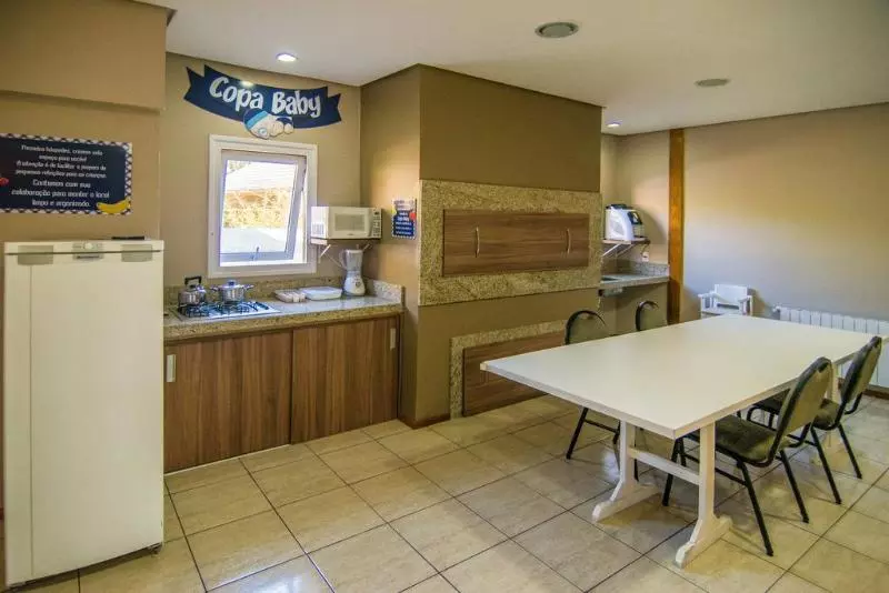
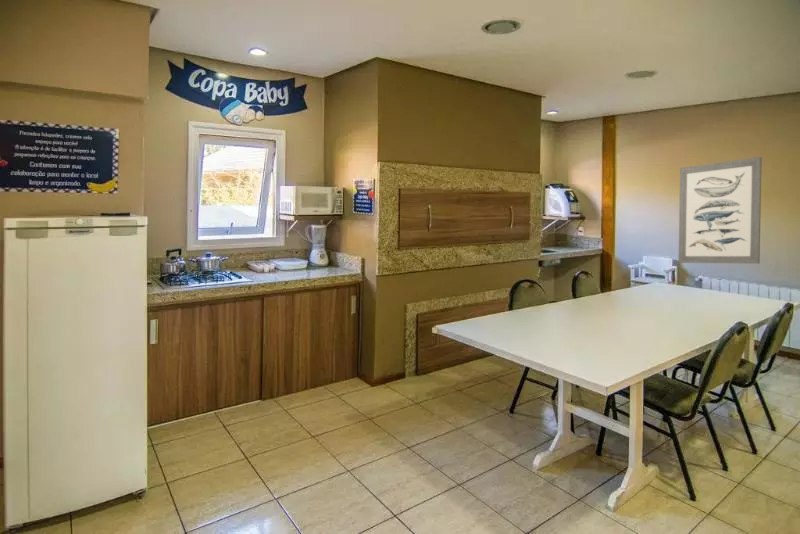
+ wall art [678,156,763,265]
